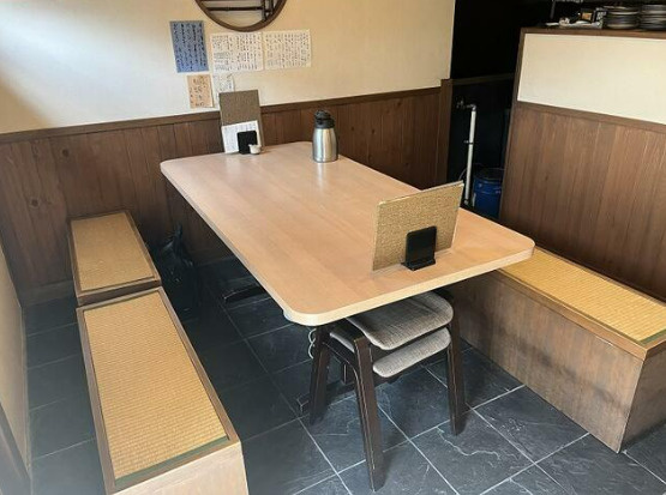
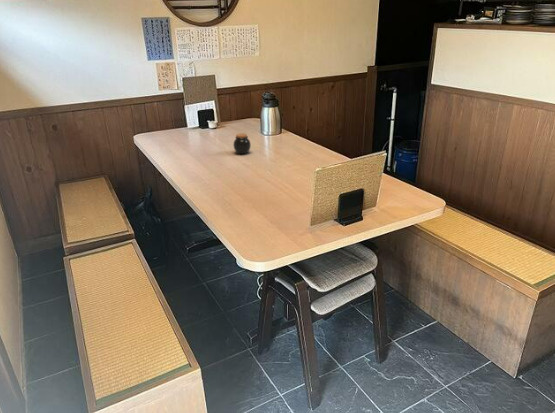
+ jar [232,132,252,155]
